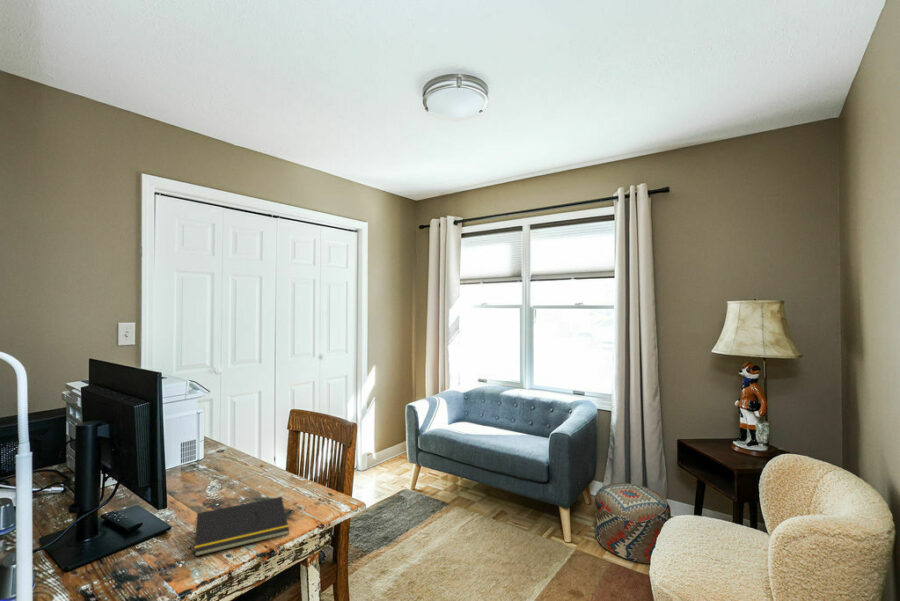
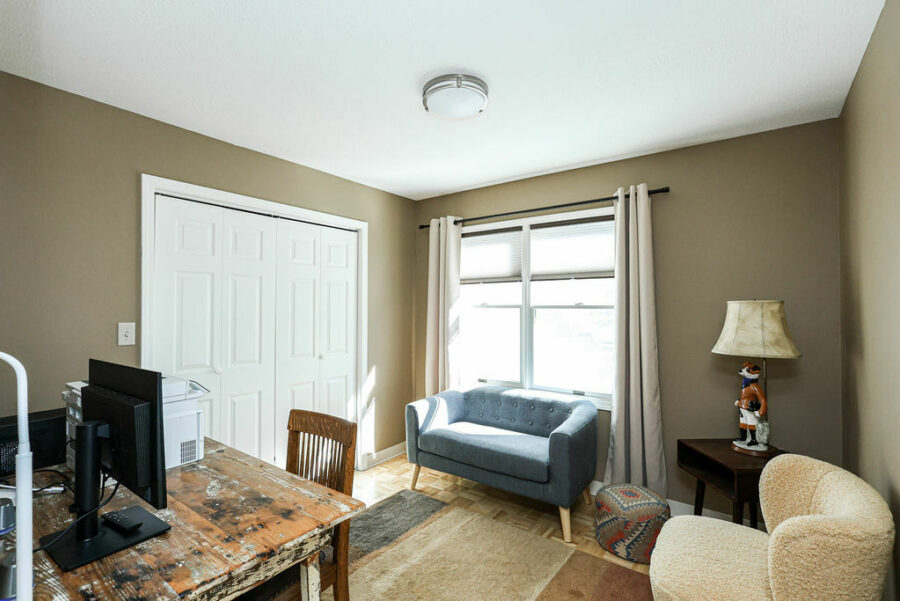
- notepad [193,496,290,558]
